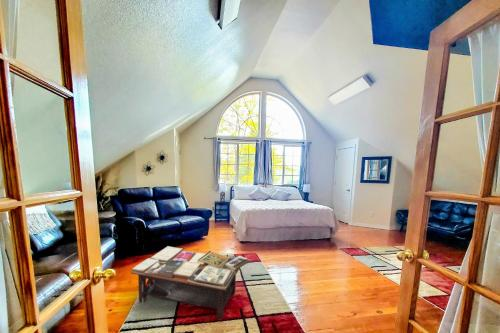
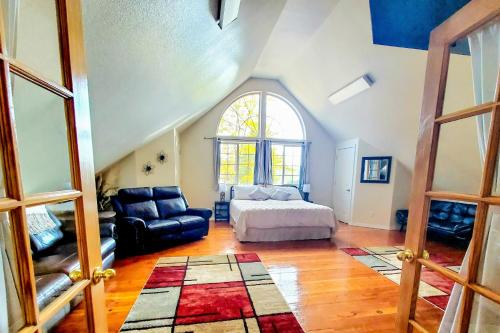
- coffee table [130,245,251,320]
